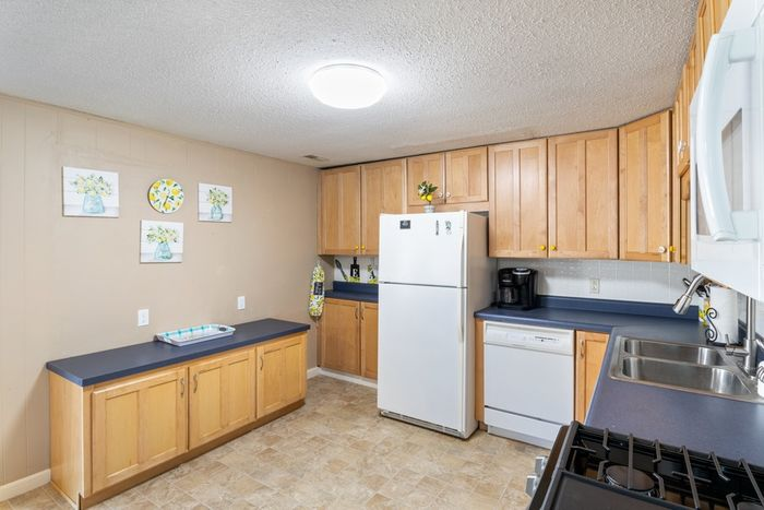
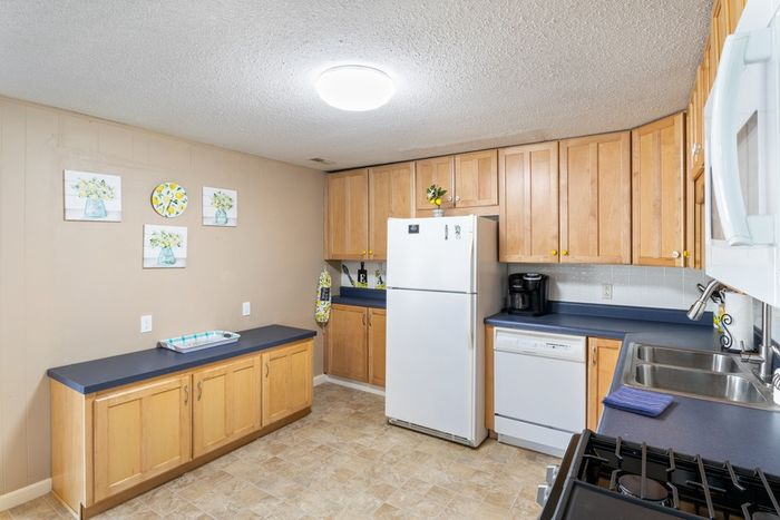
+ dish towel [601,384,675,418]
